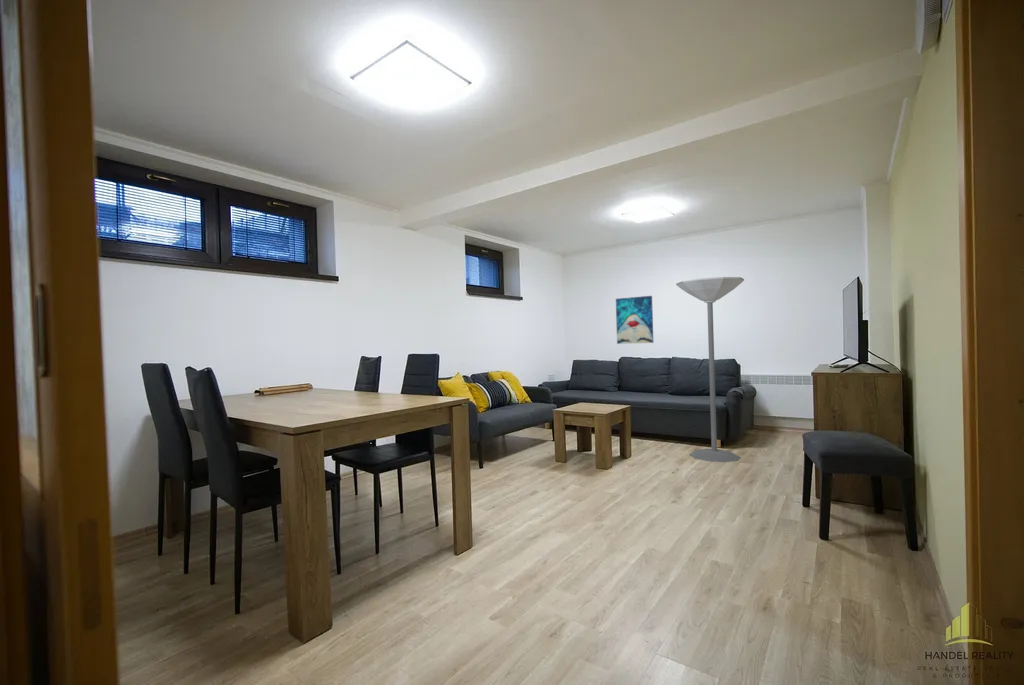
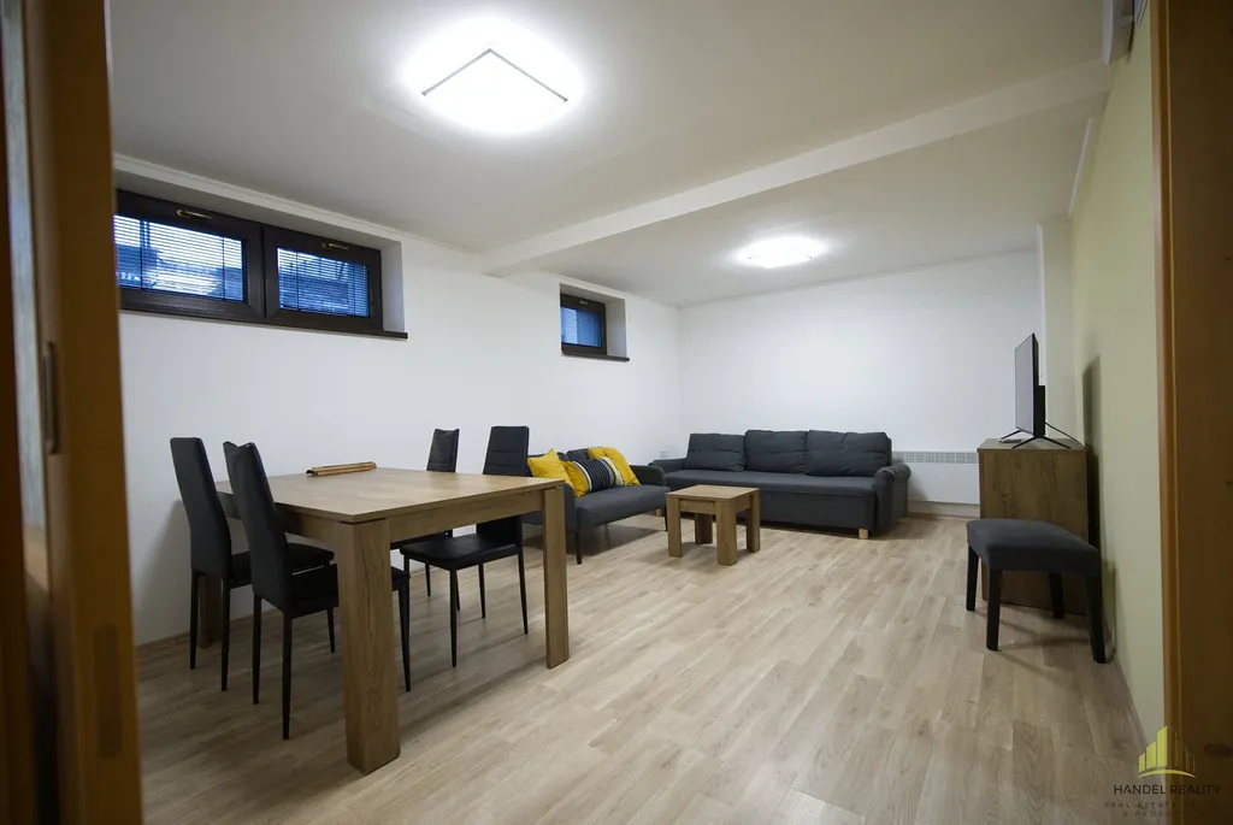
- wall art [615,295,654,345]
- floor lamp [675,276,745,463]
